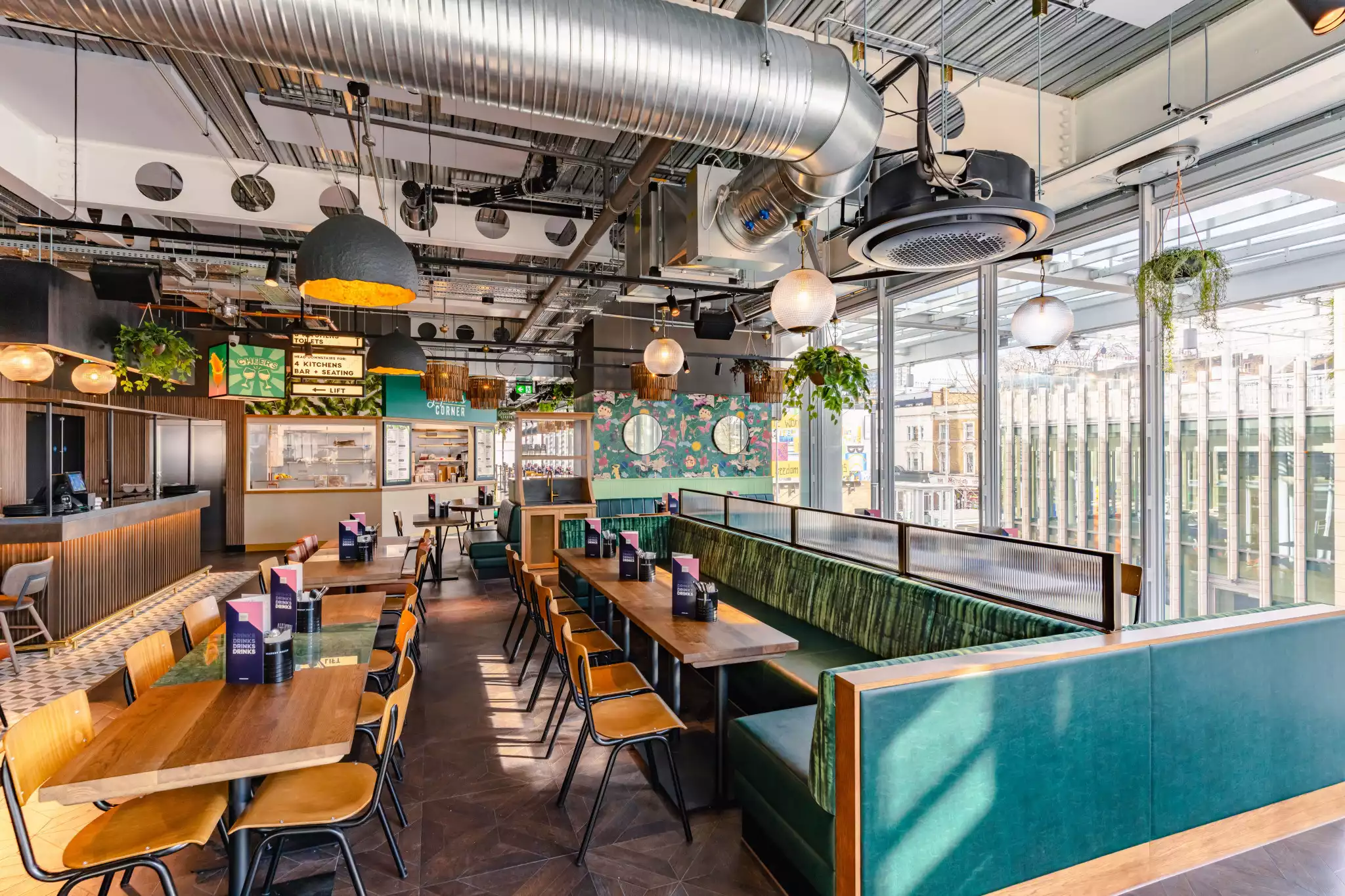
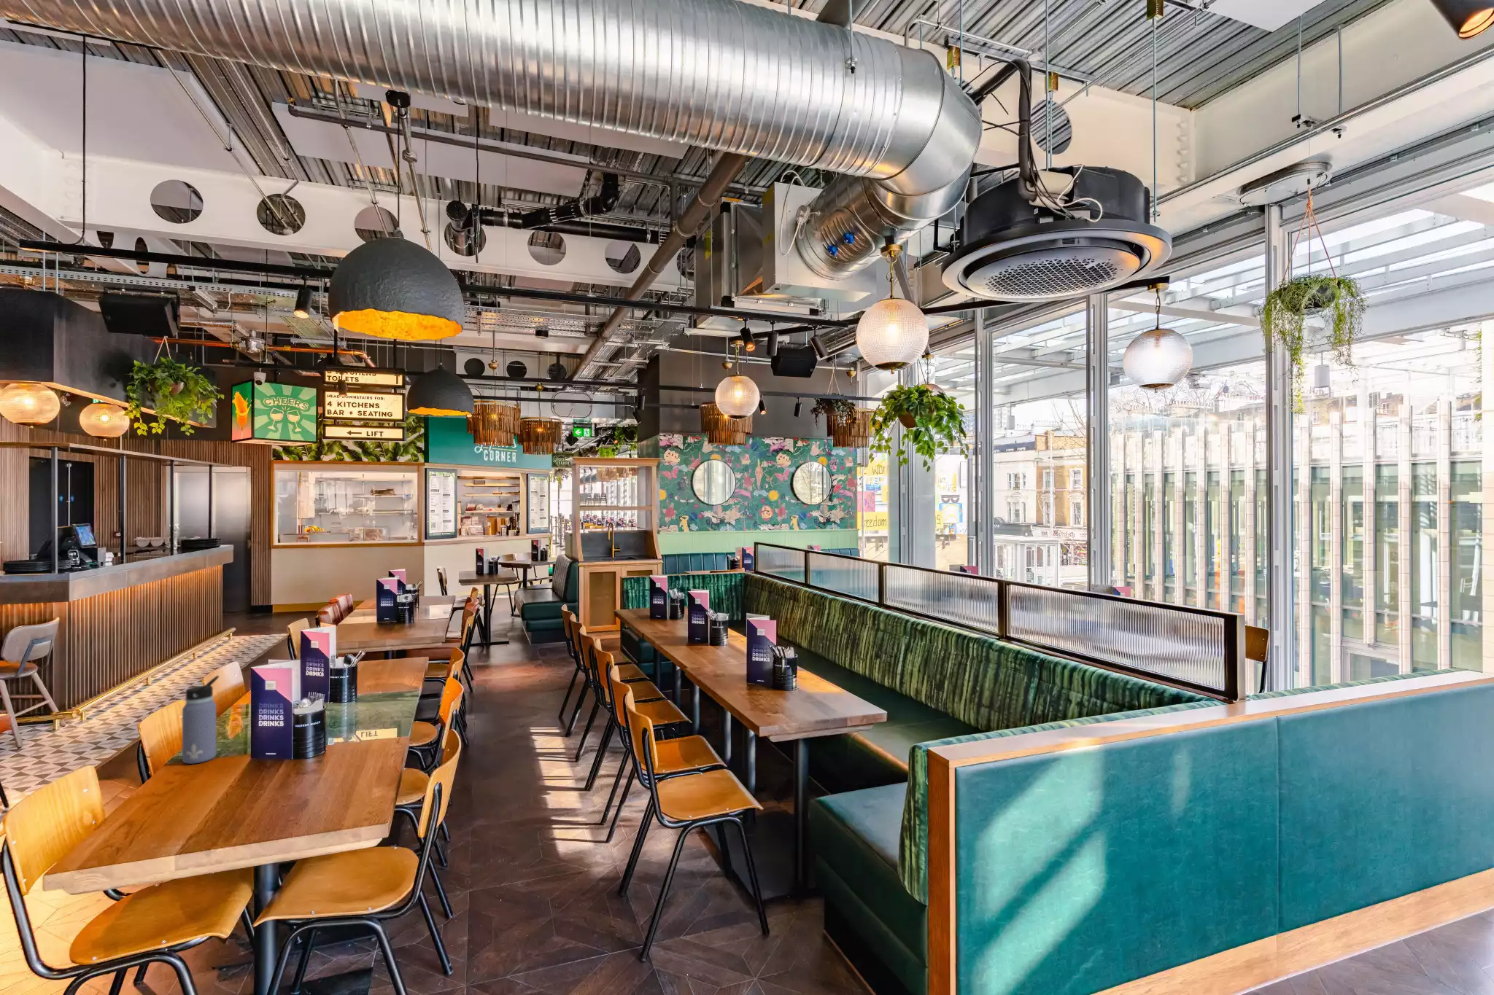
+ water bottle [182,674,220,765]
